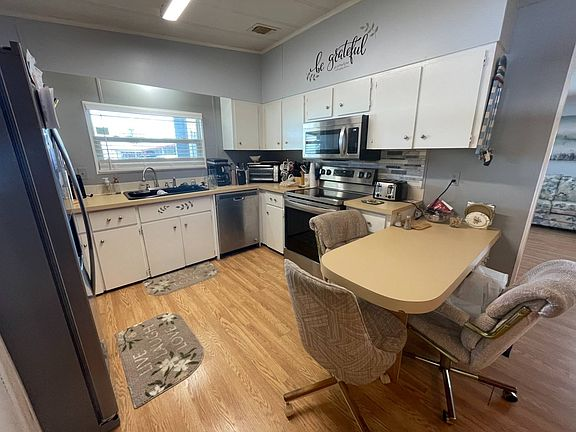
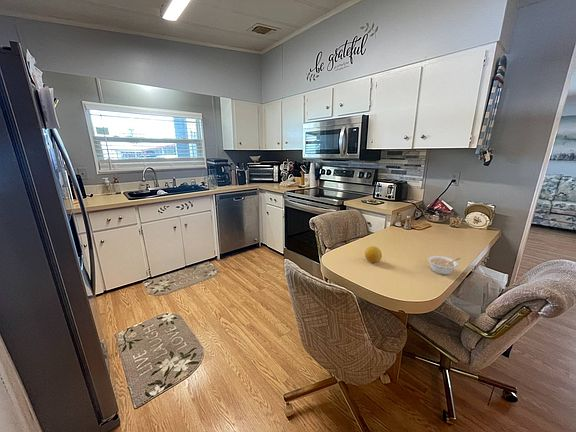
+ fruit [364,245,383,263]
+ legume [427,255,461,276]
